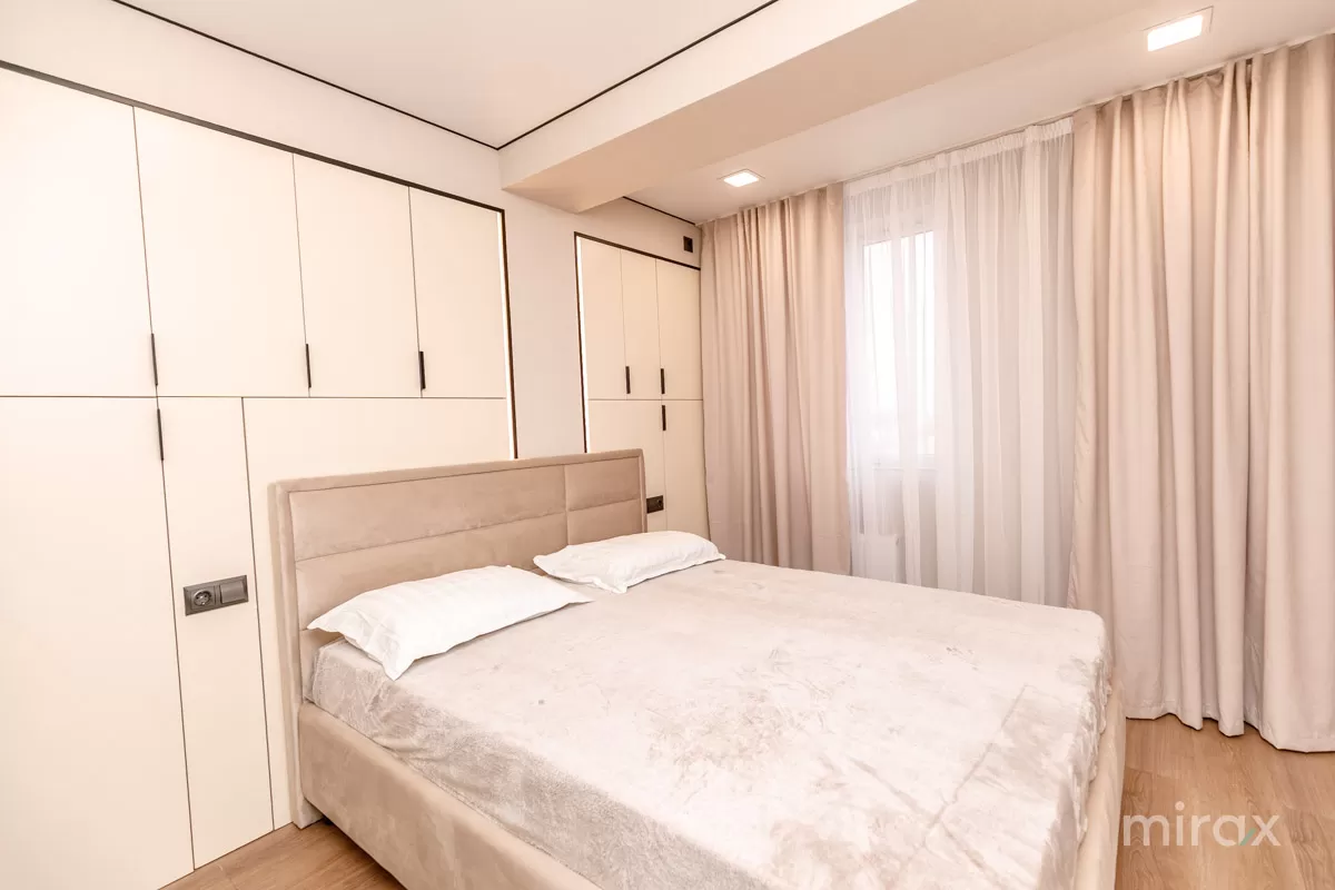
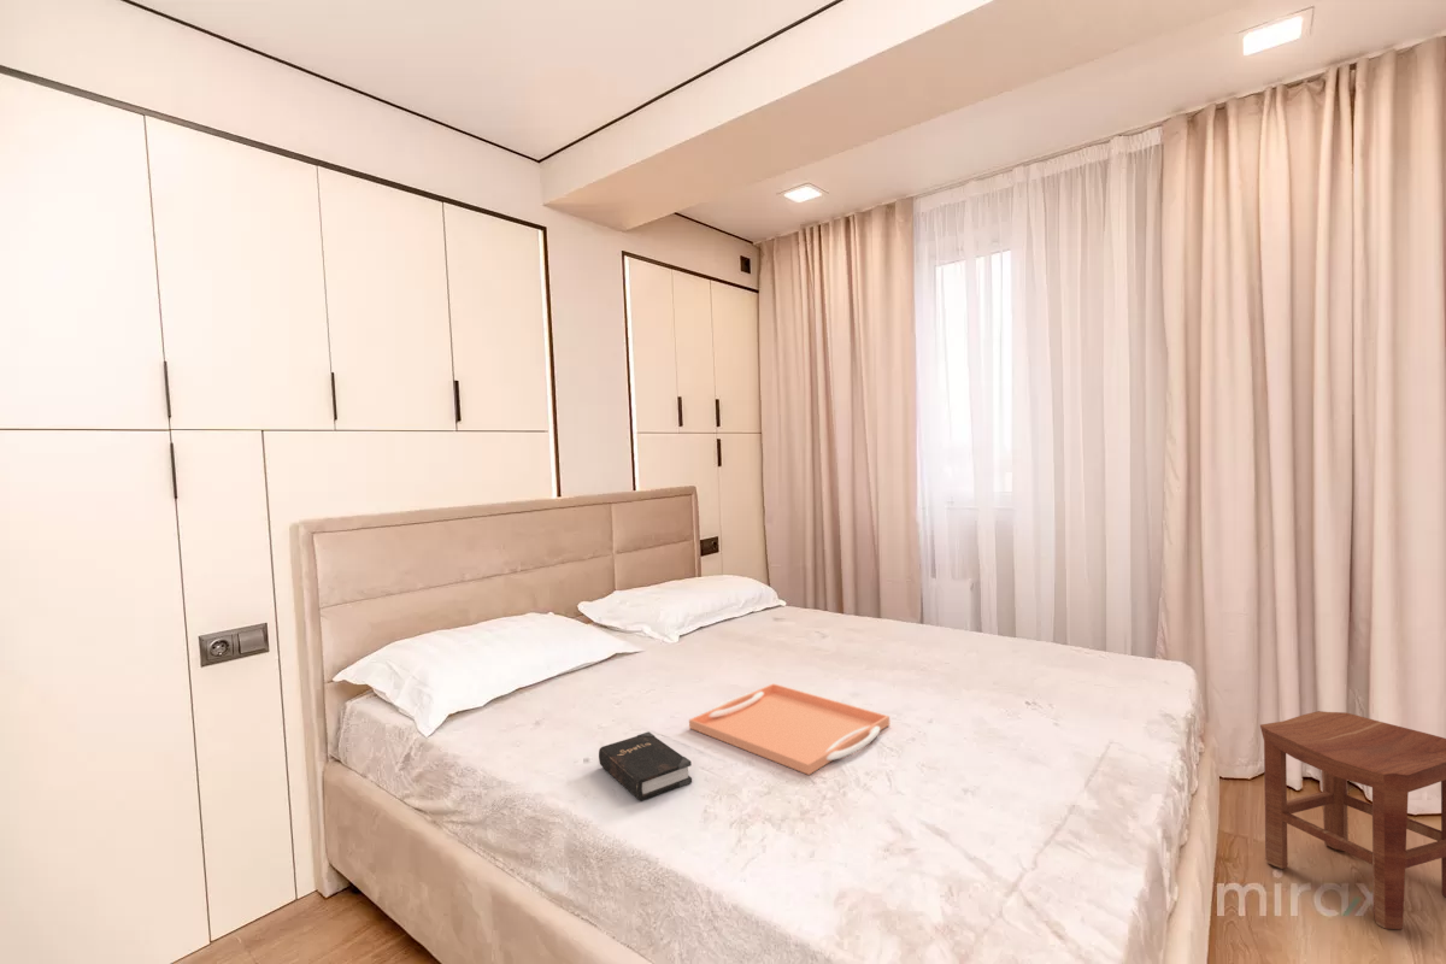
+ serving tray [688,682,890,776]
+ hardback book [598,730,693,801]
+ stool [1259,710,1446,930]
